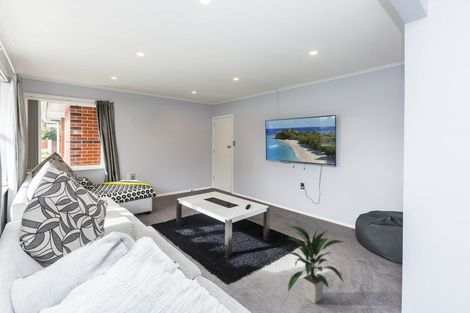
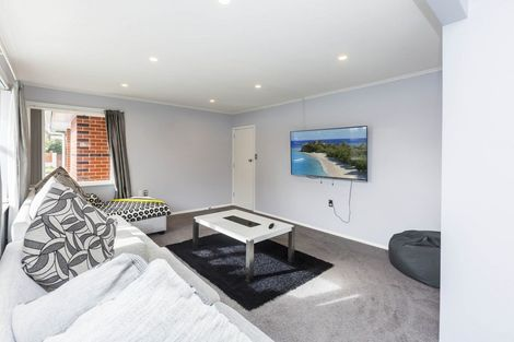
- indoor plant [286,224,346,304]
